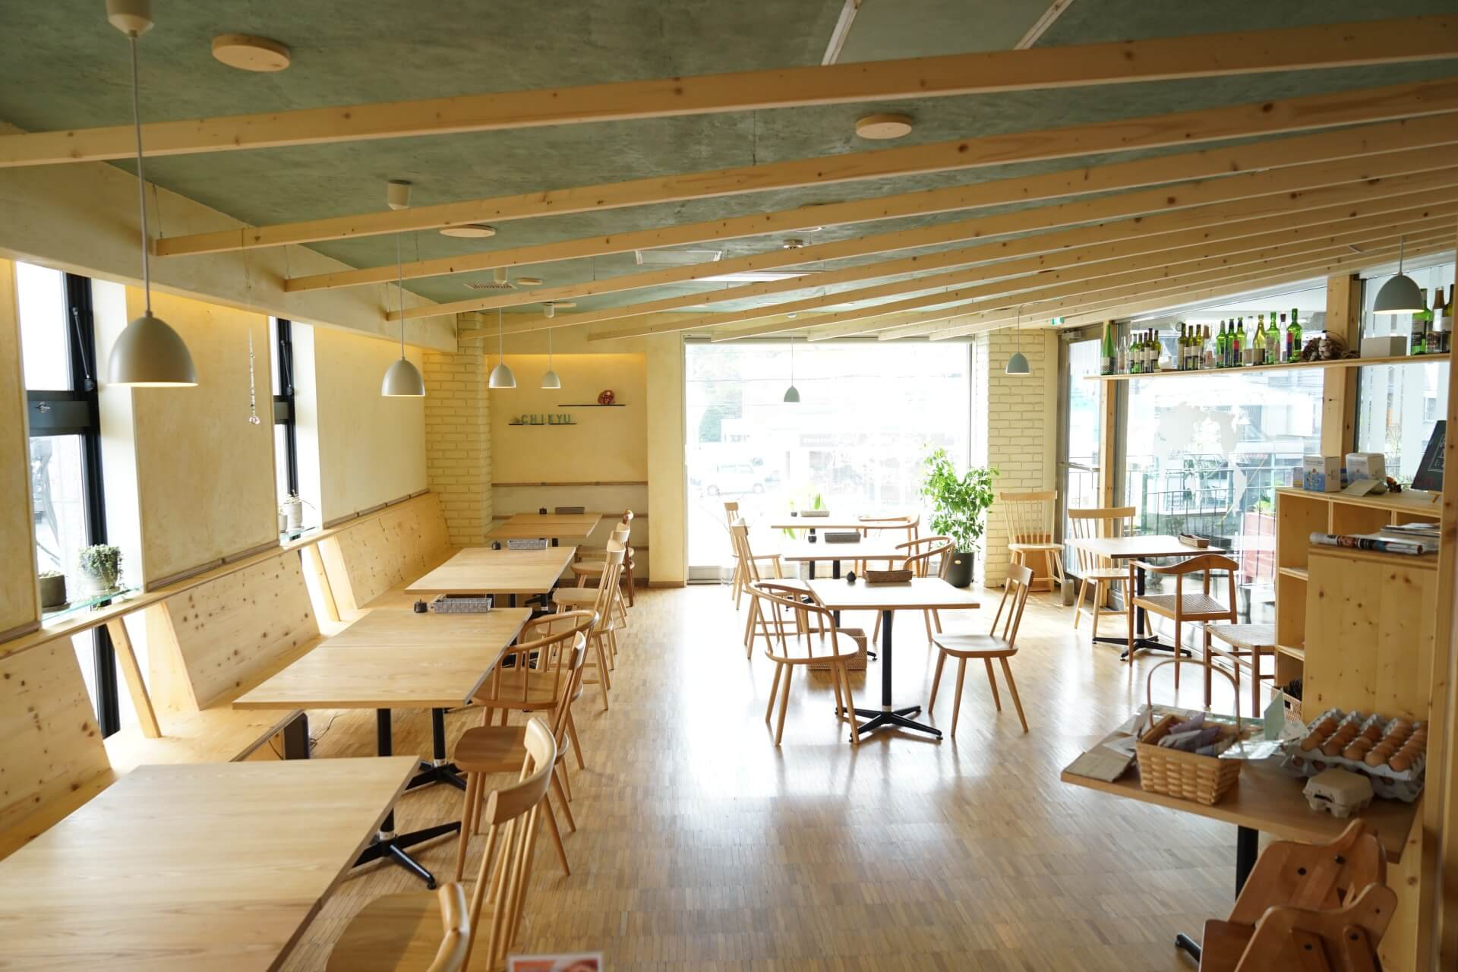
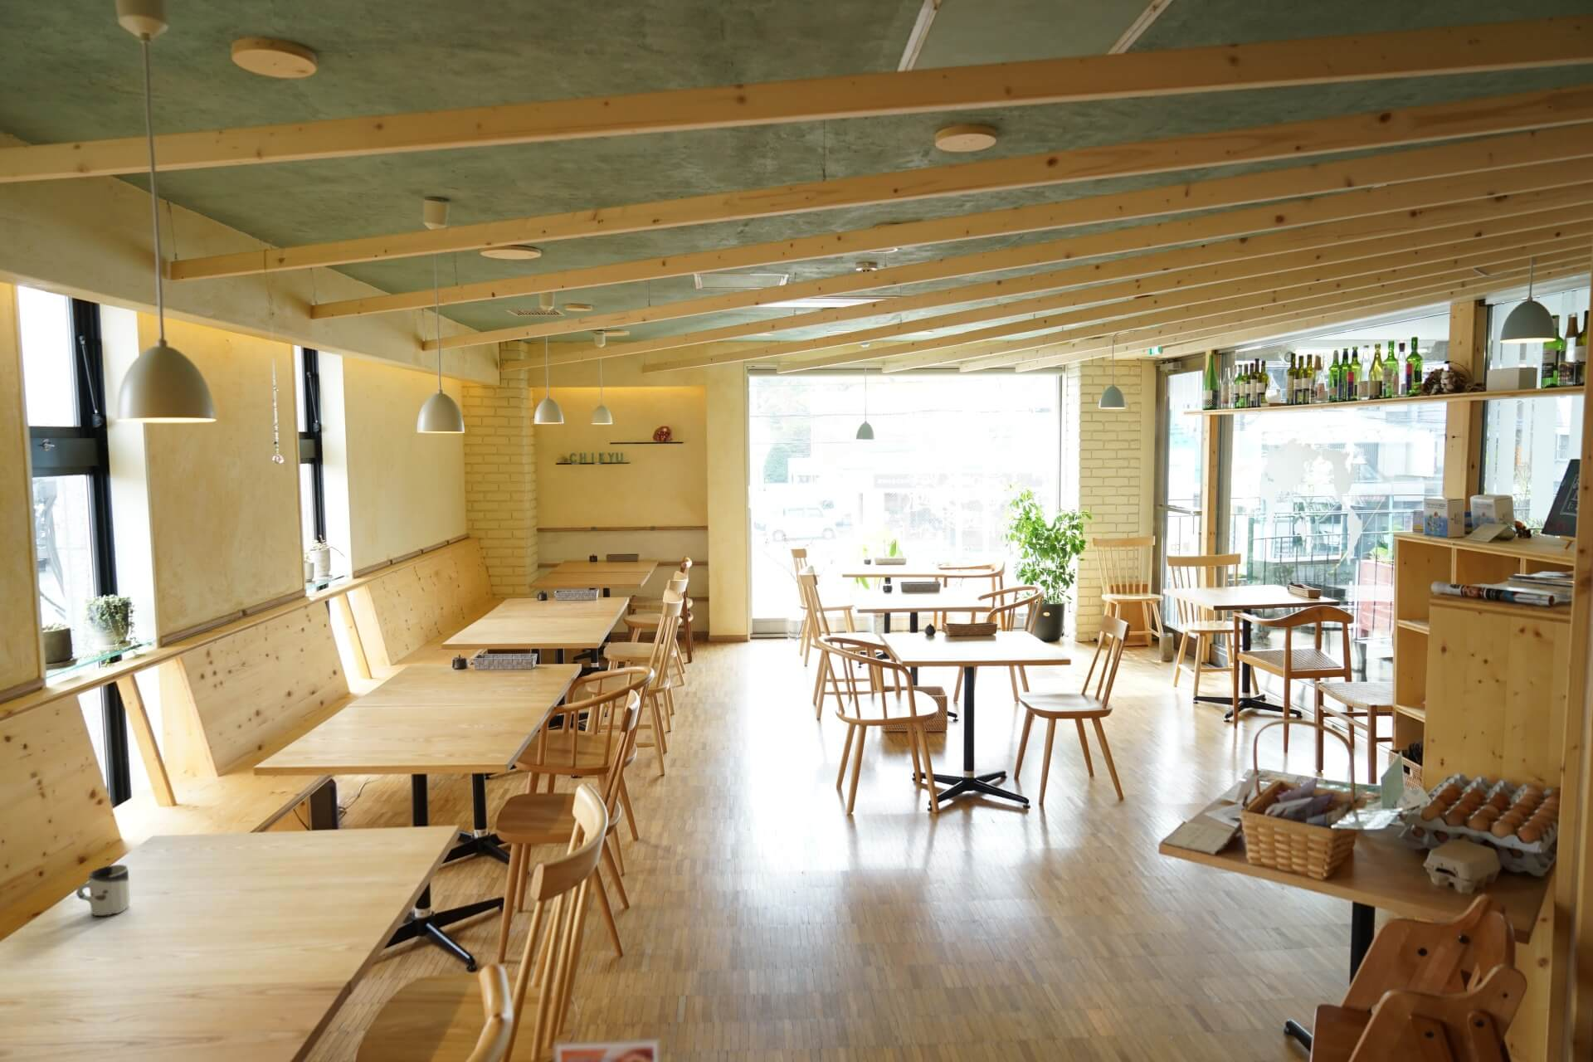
+ cup [76,864,130,917]
